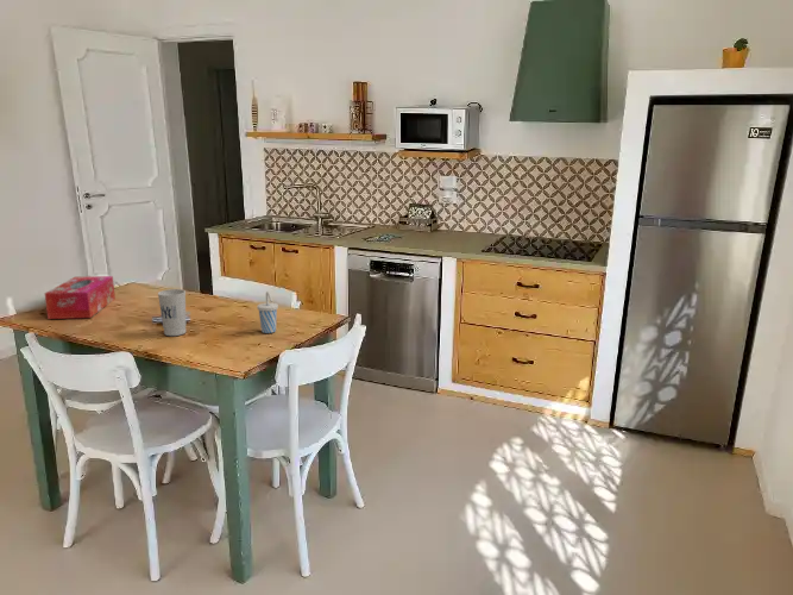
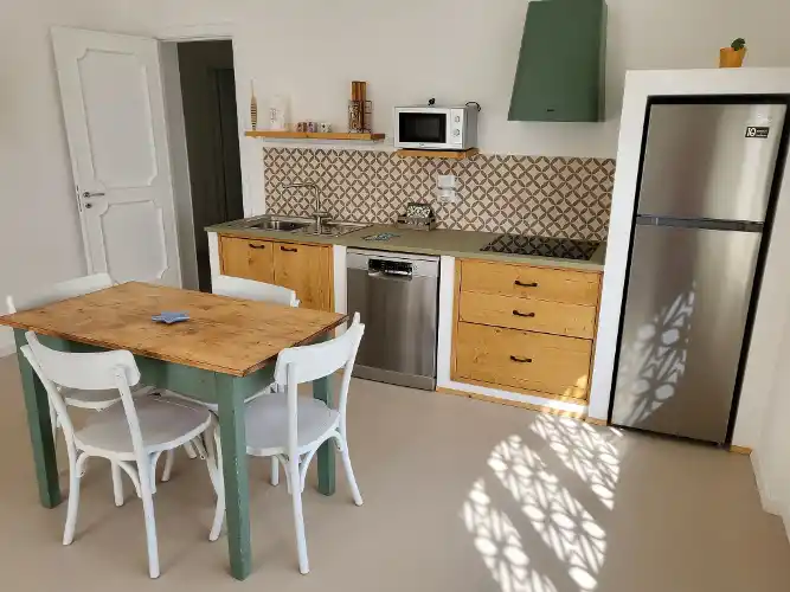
- cup [256,290,279,334]
- tissue box [44,275,117,320]
- cup [157,288,188,337]
